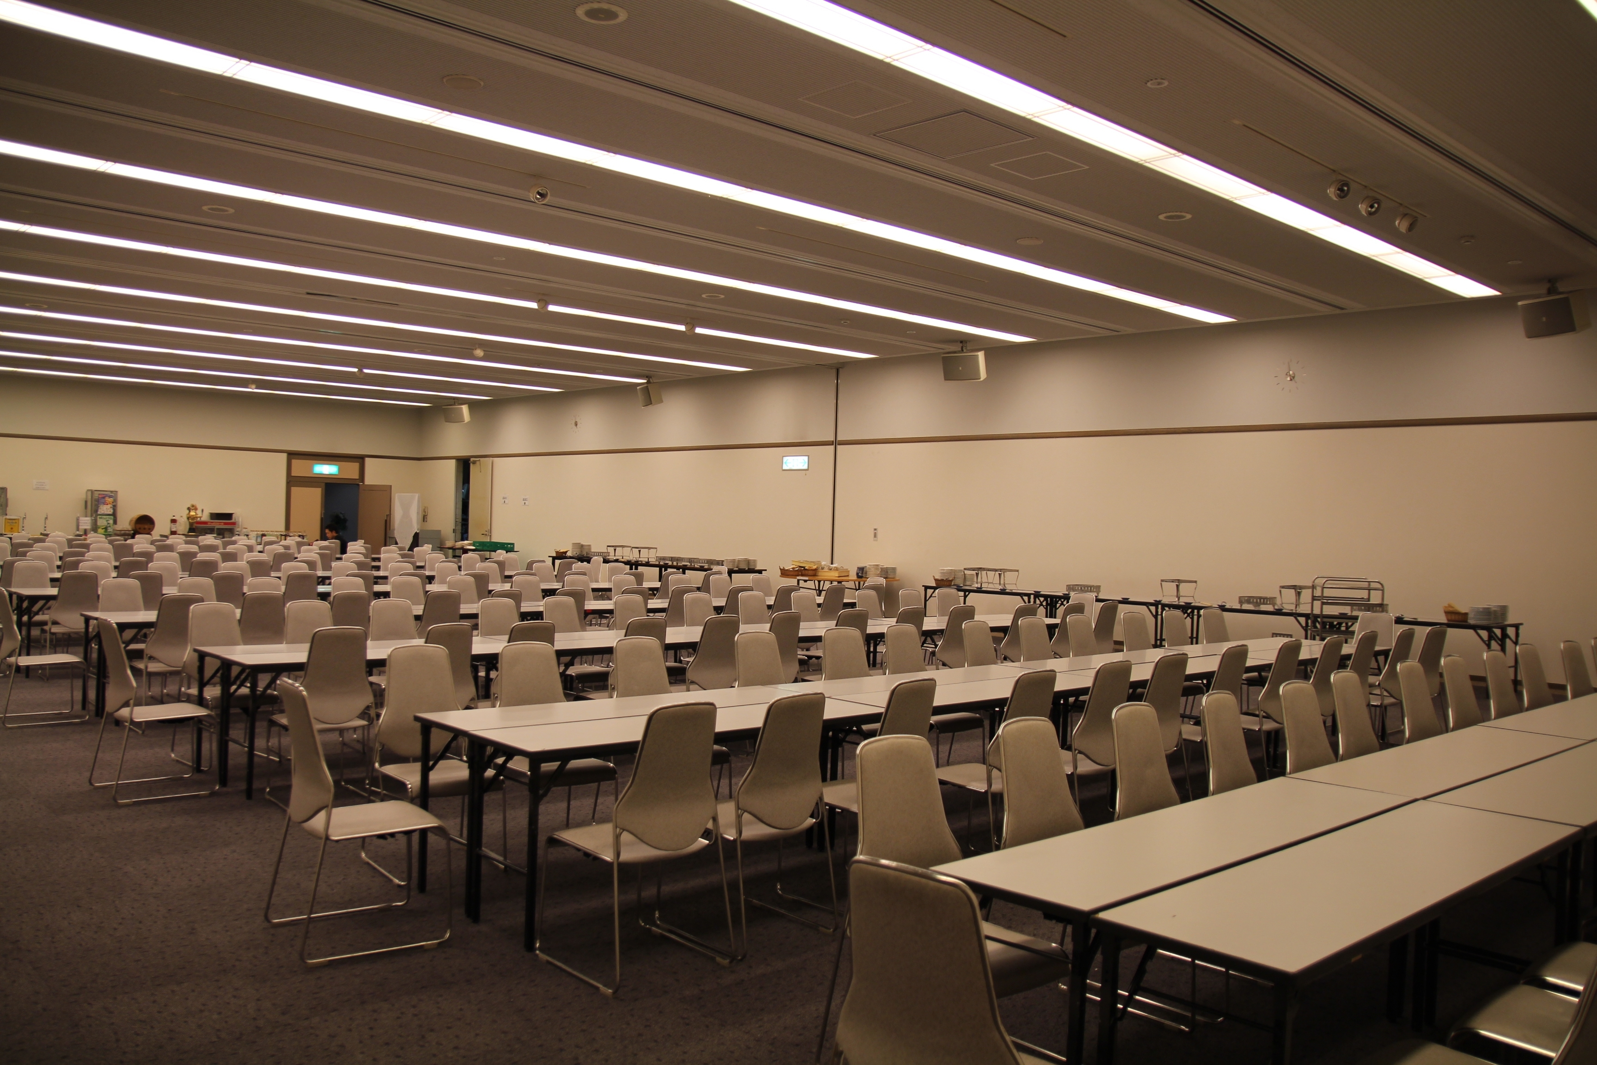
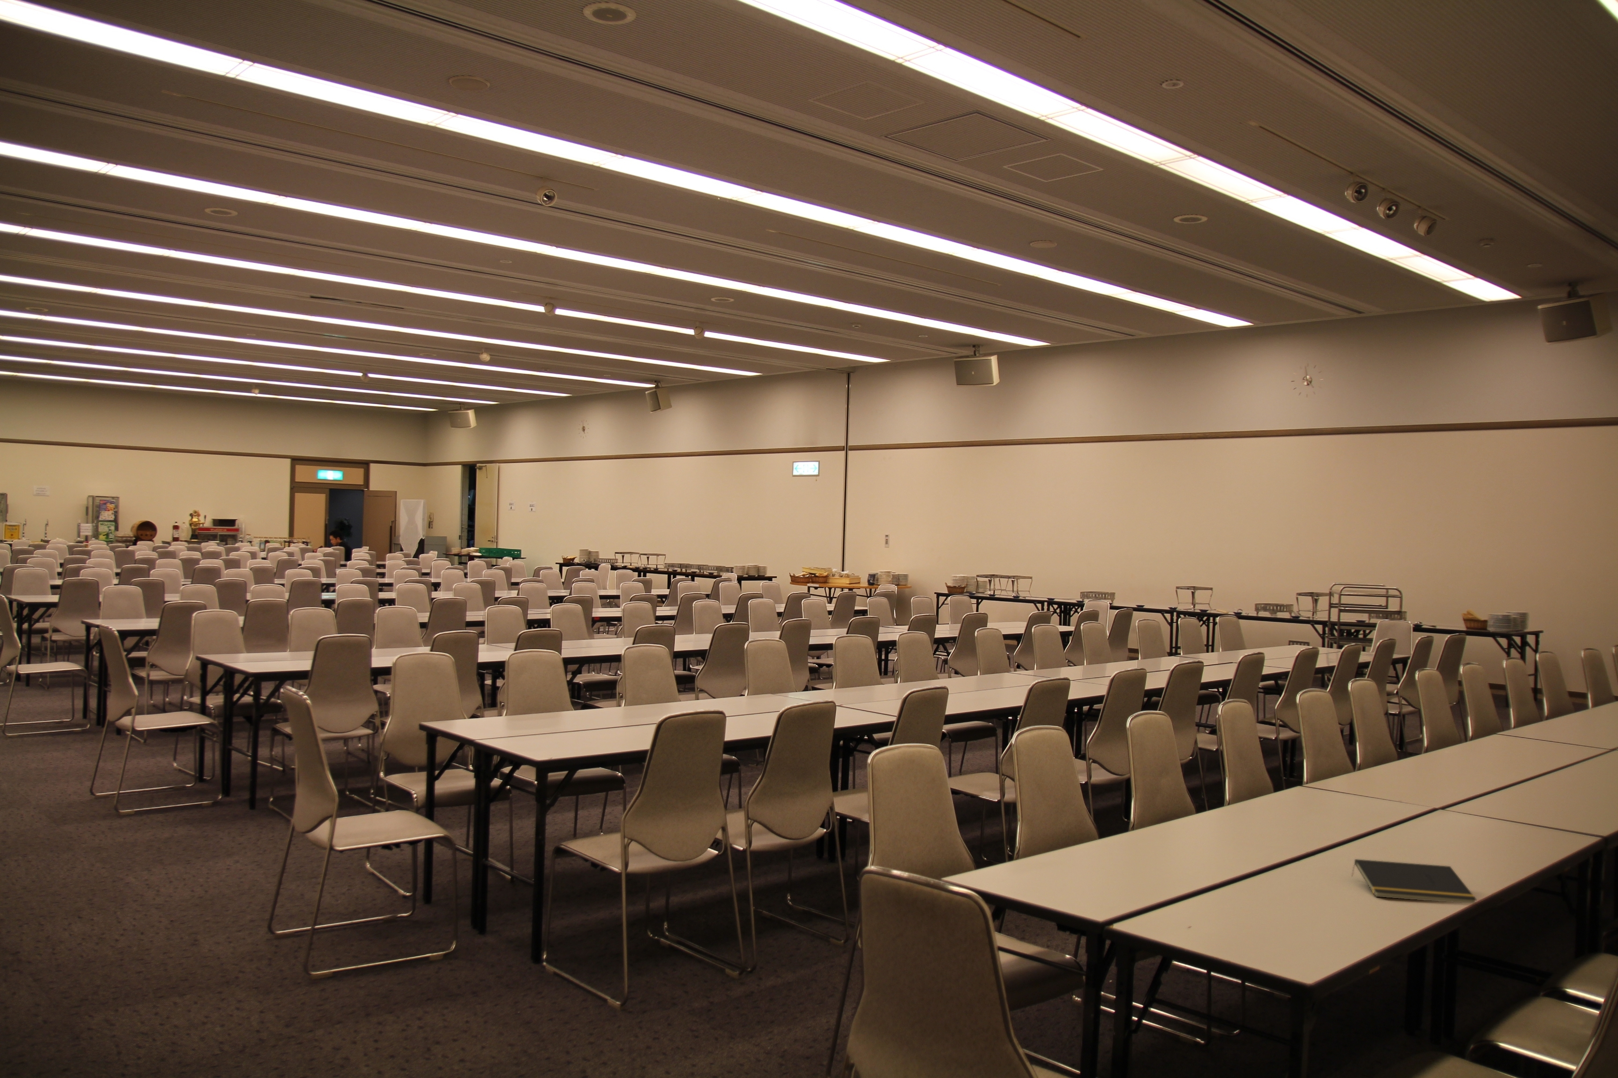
+ notepad [1351,859,1477,904]
